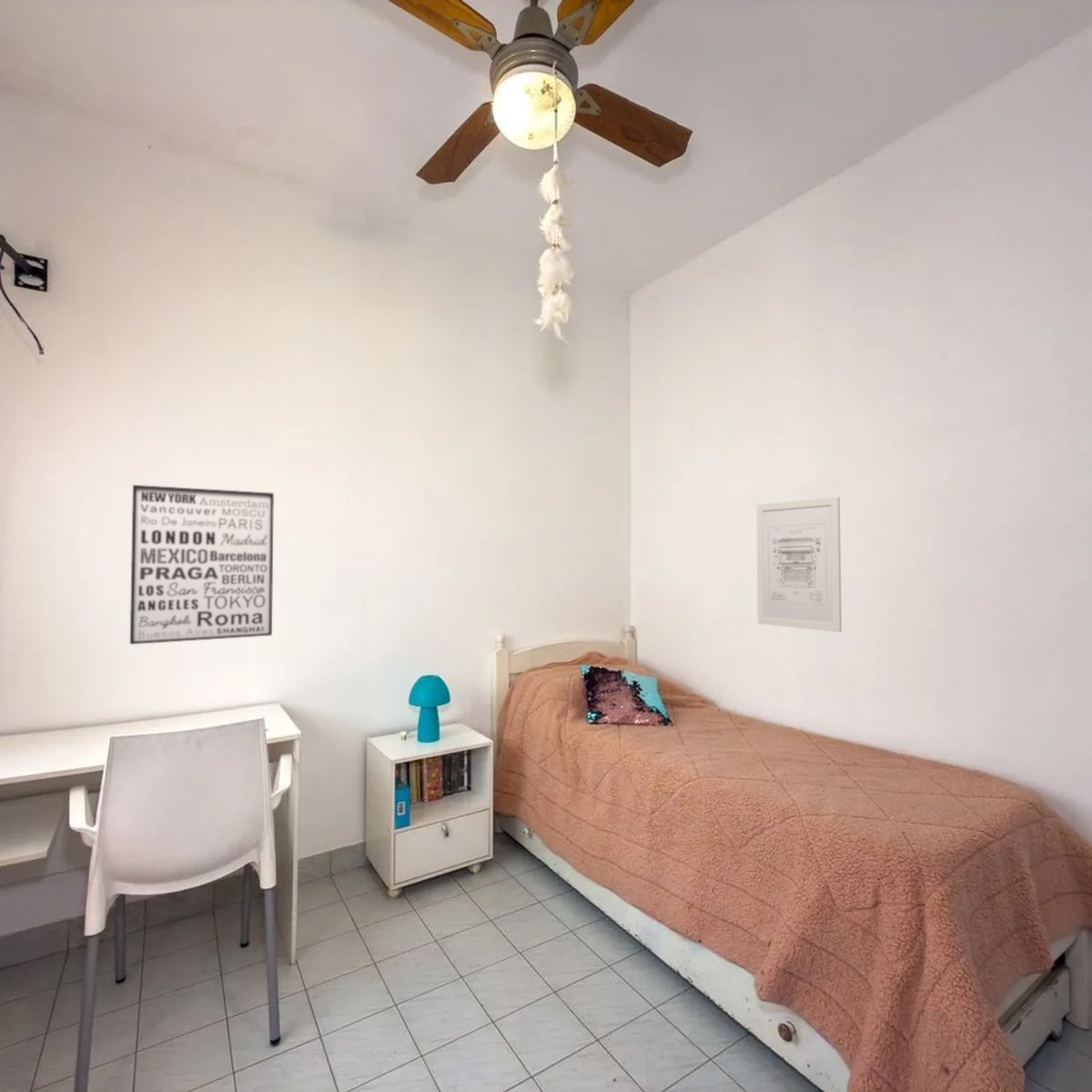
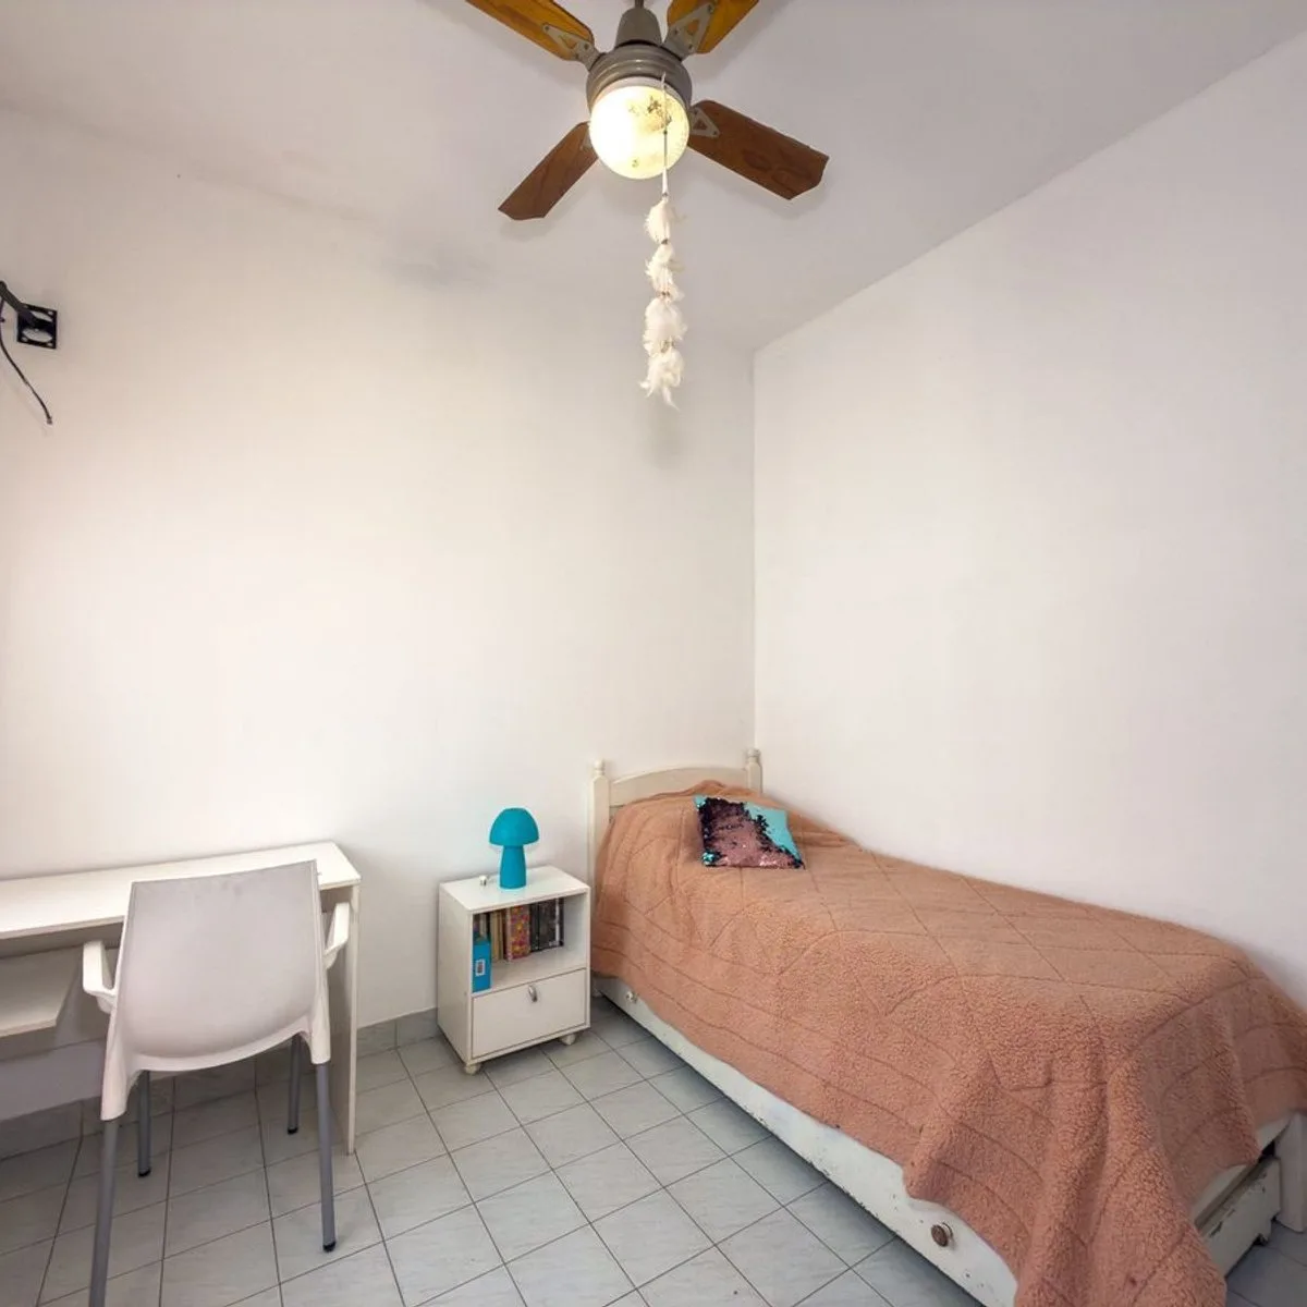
- wall art [129,484,275,645]
- wall art [755,496,843,633]
